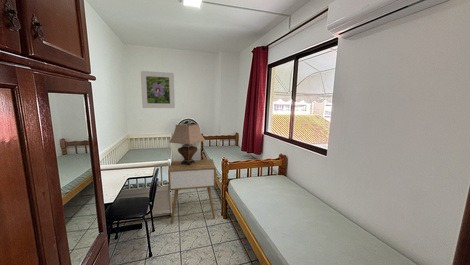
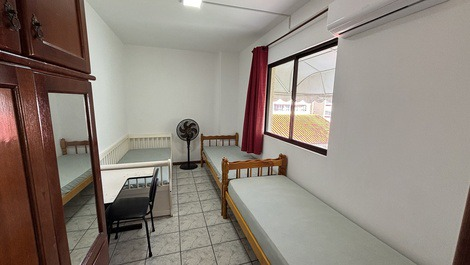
- table lamp [168,123,206,165]
- nightstand [167,158,217,224]
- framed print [140,70,176,109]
